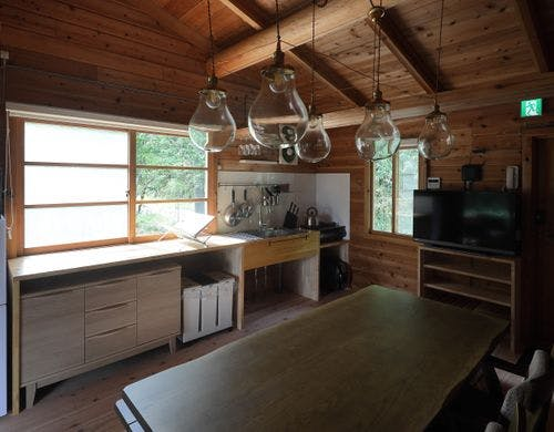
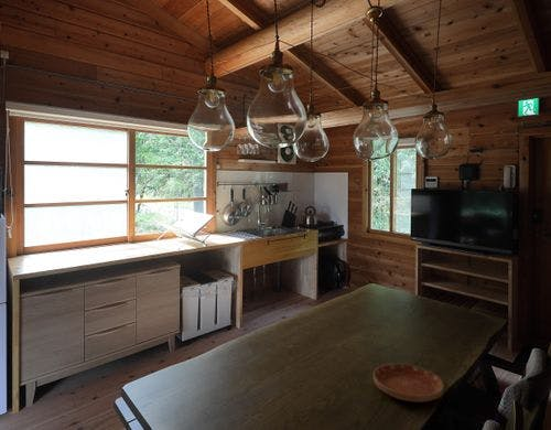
+ saucer [372,363,445,404]
